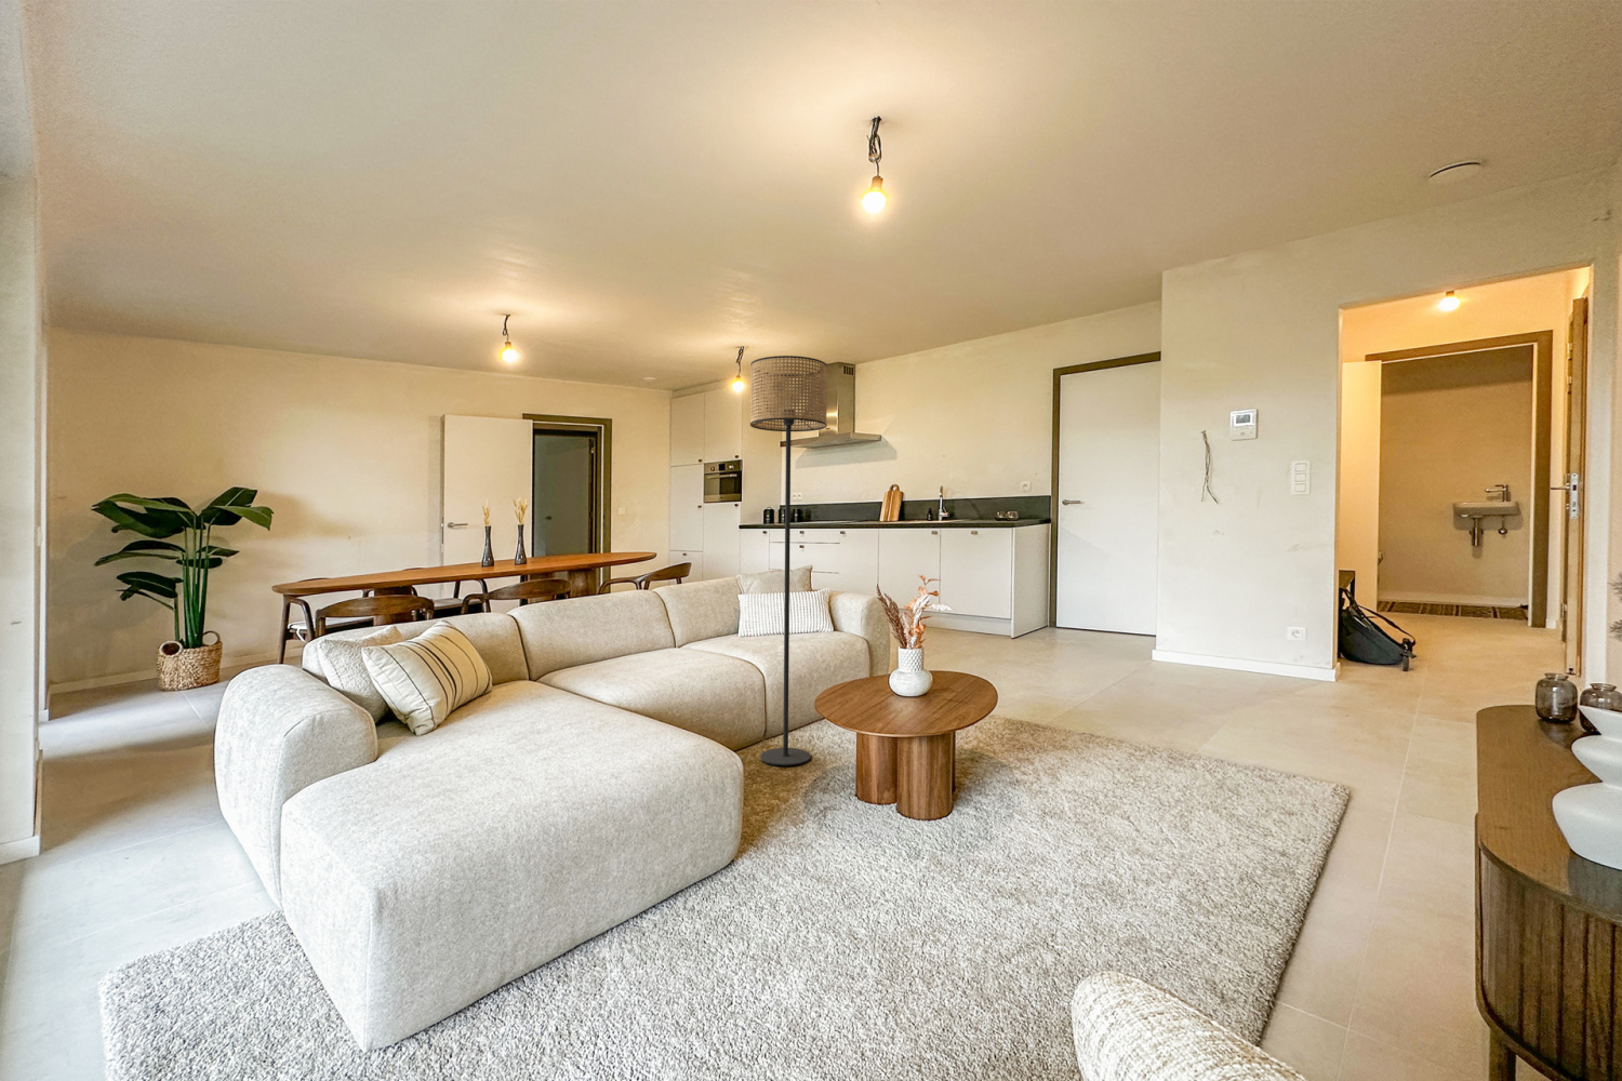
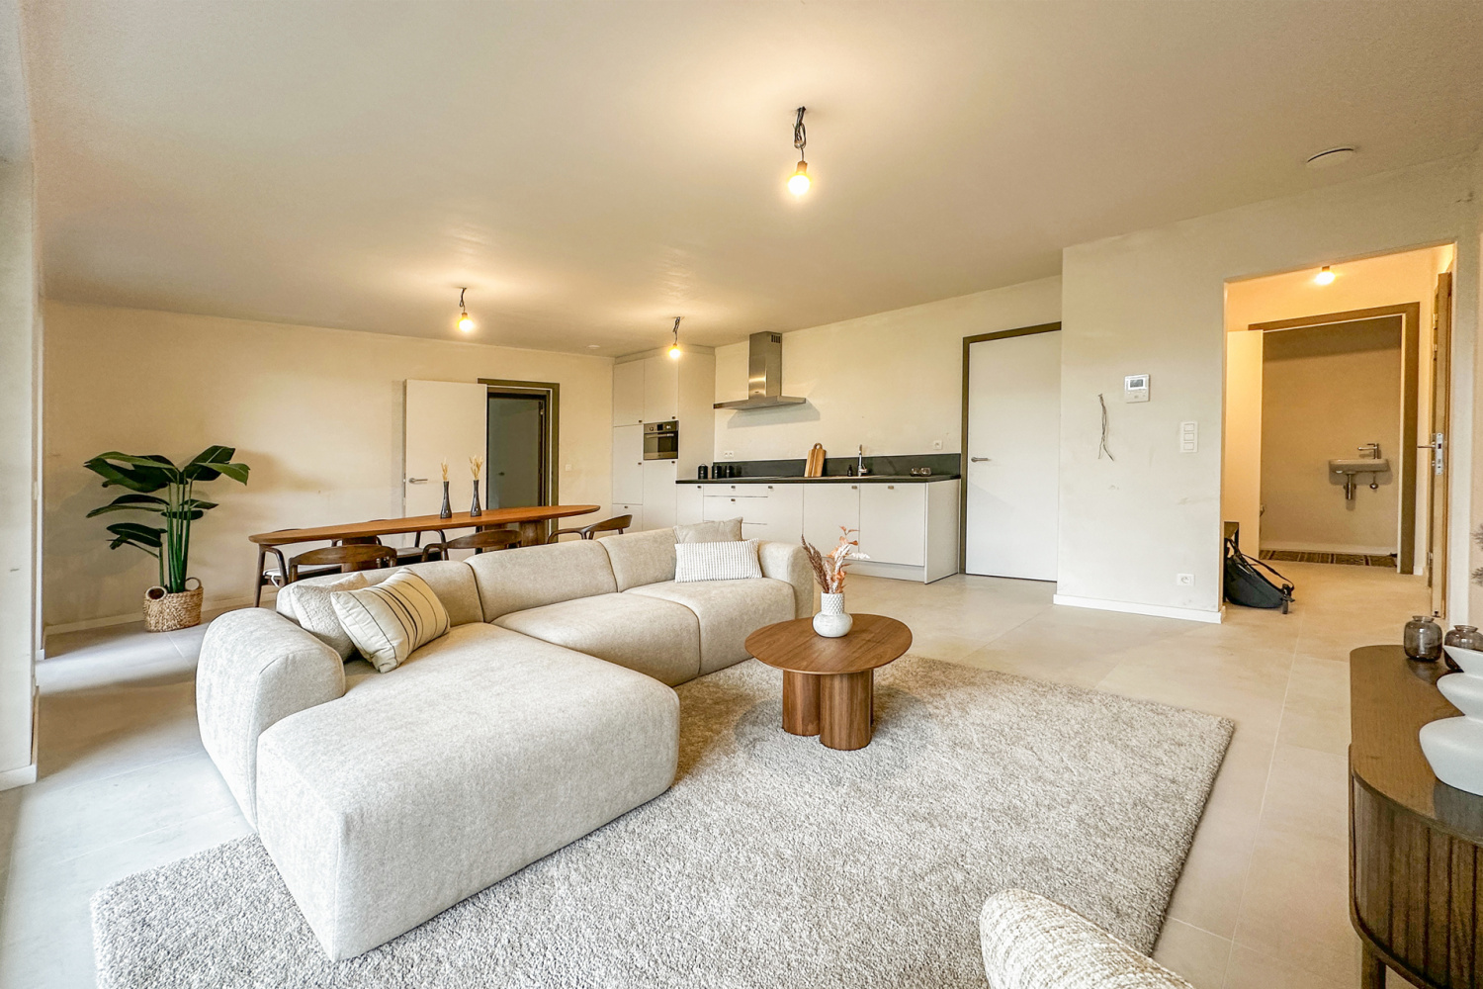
- floor lamp [749,355,828,766]
